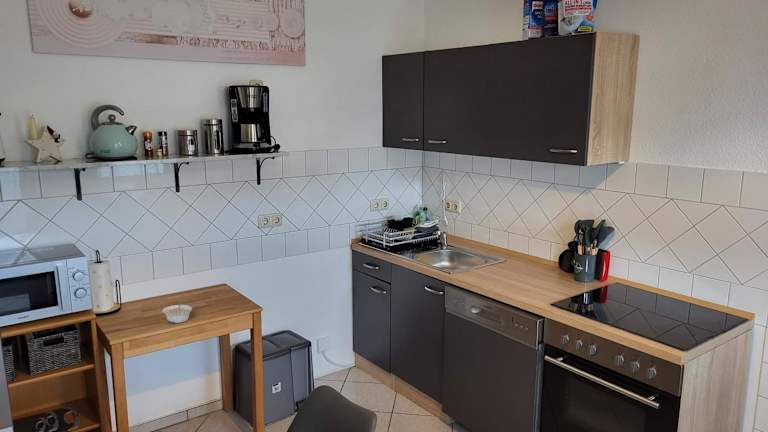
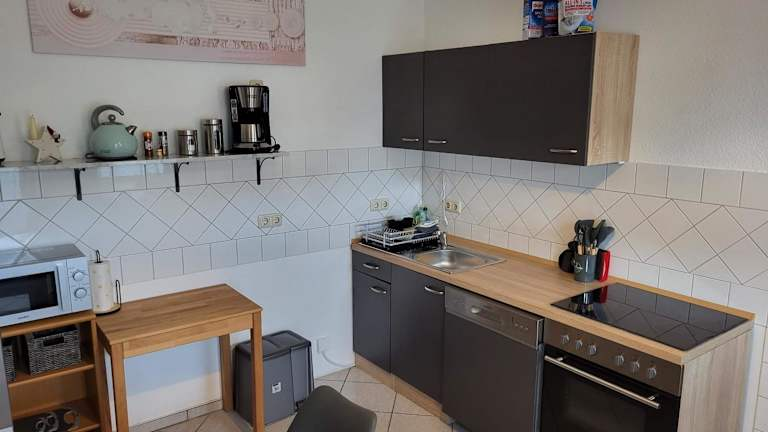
- legume [161,300,193,324]
